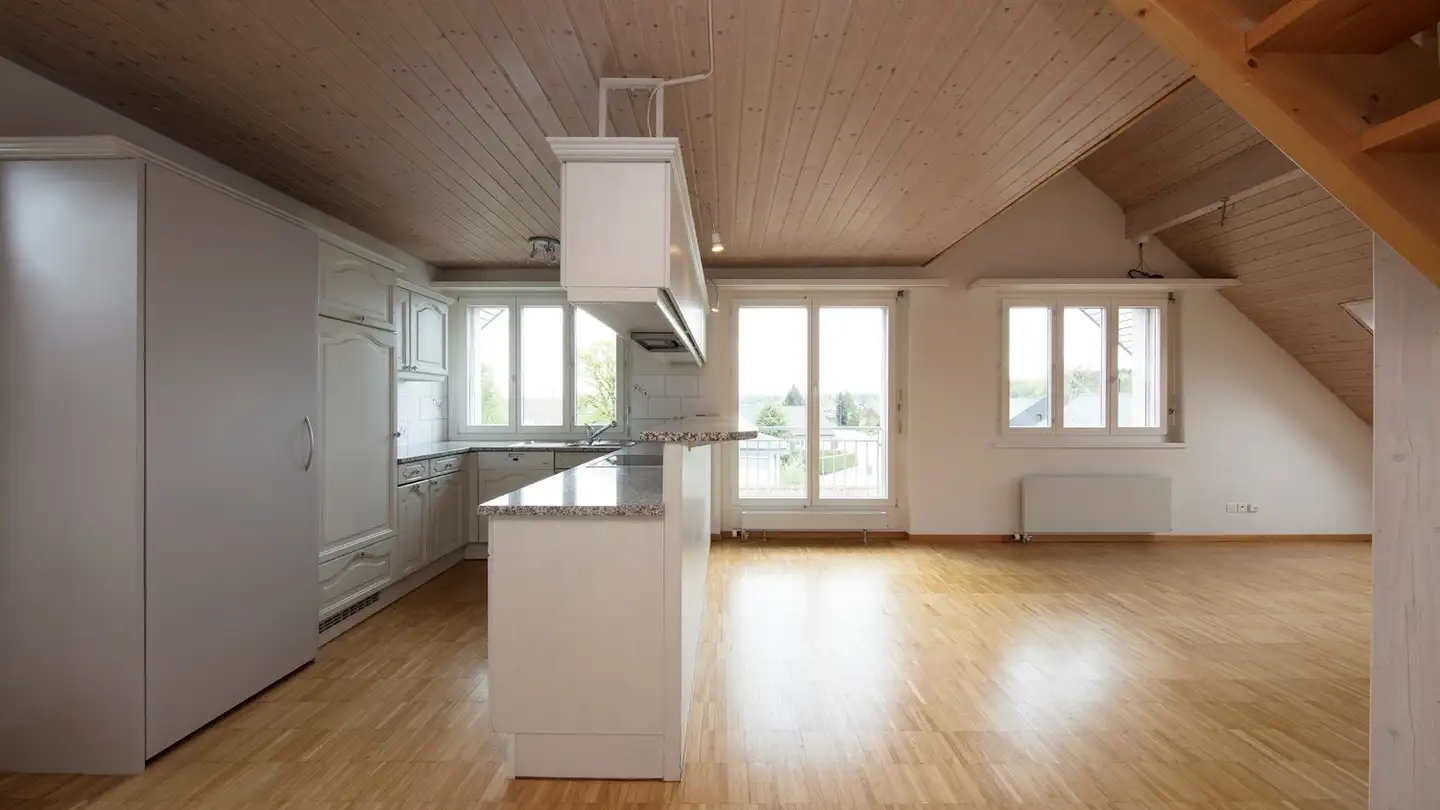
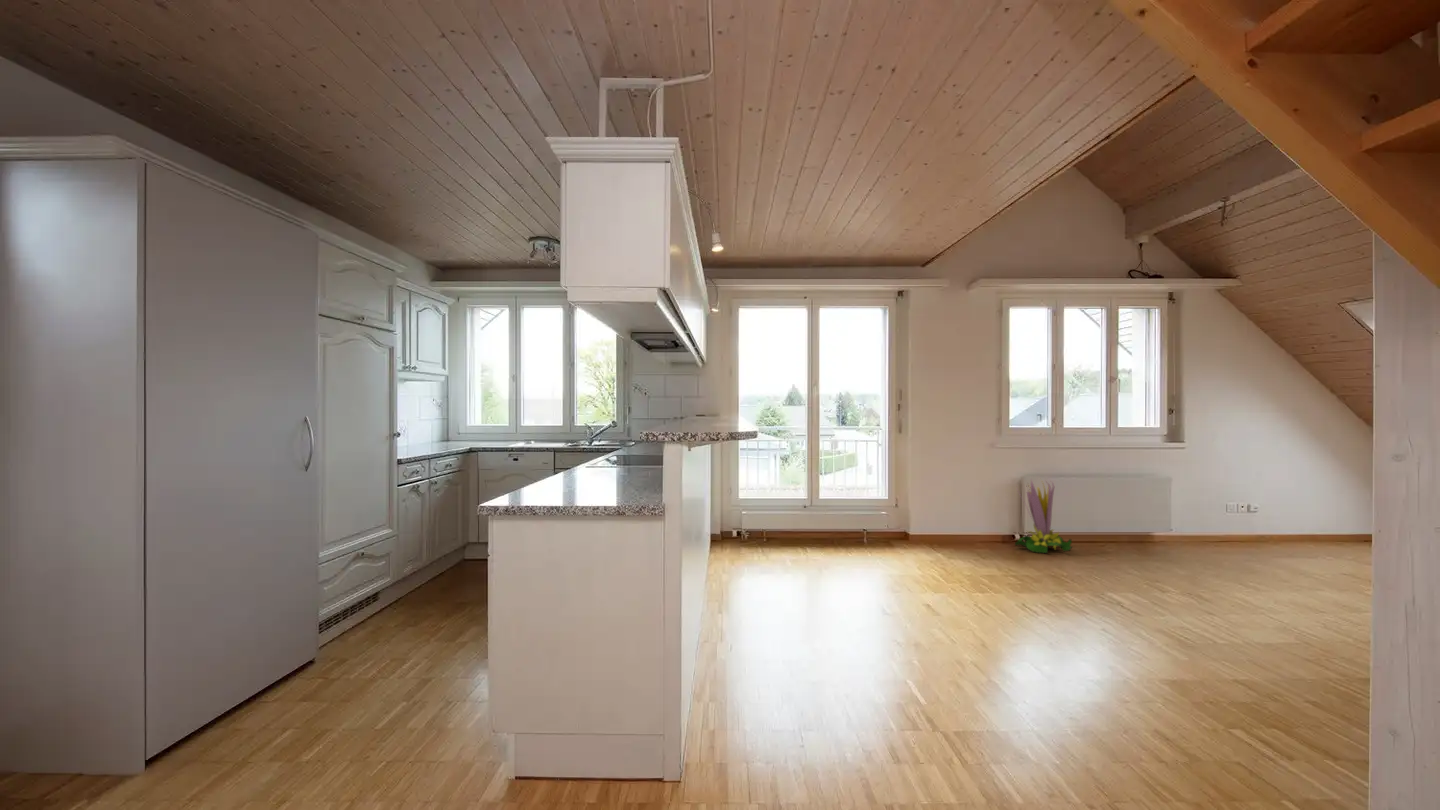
+ decorative plant [1014,477,1074,554]
